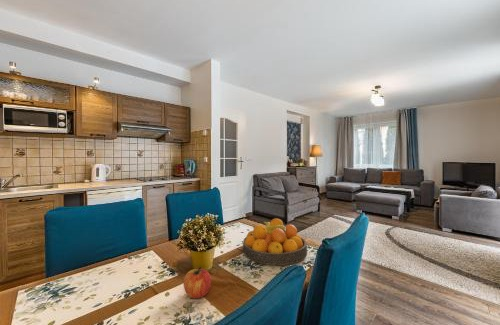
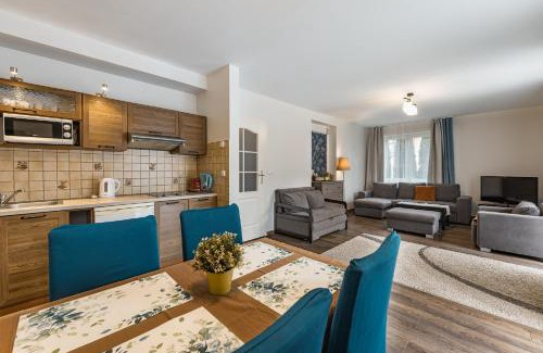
- apple [183,266,212,299]
- fruit bowl [242,218,308,266]
